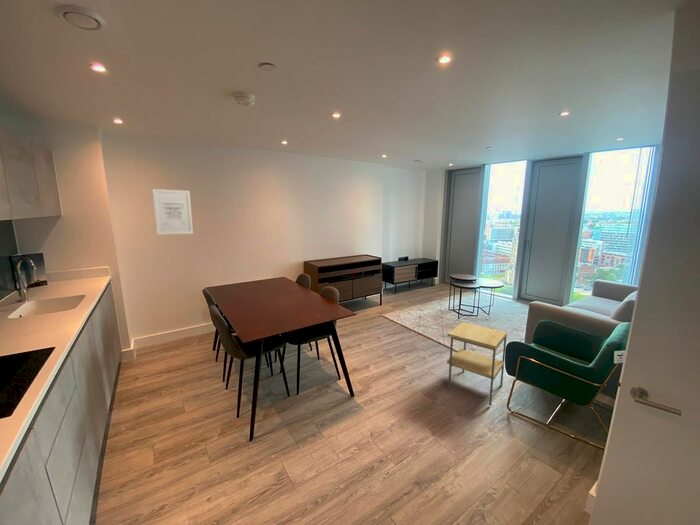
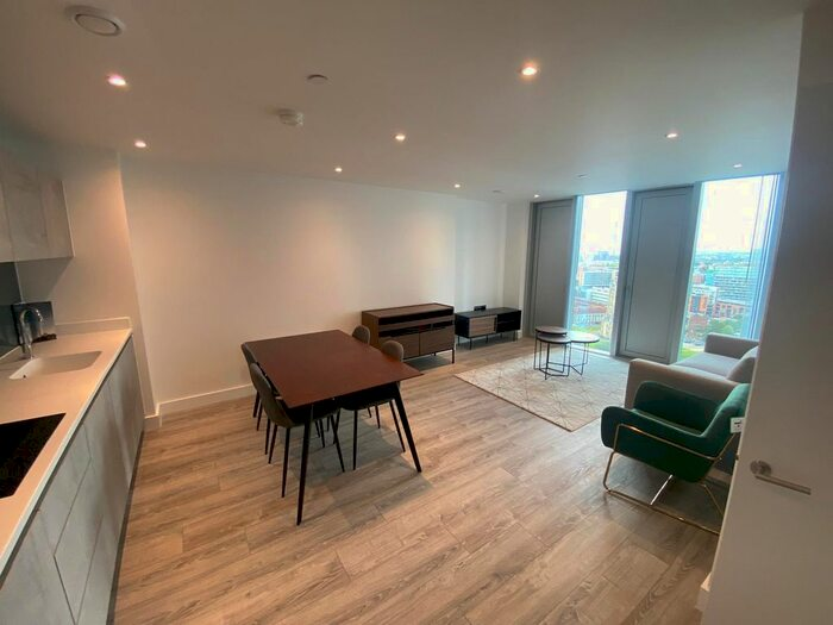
- side table [446,321,508,407]
- wall art [152,188,194,236]
